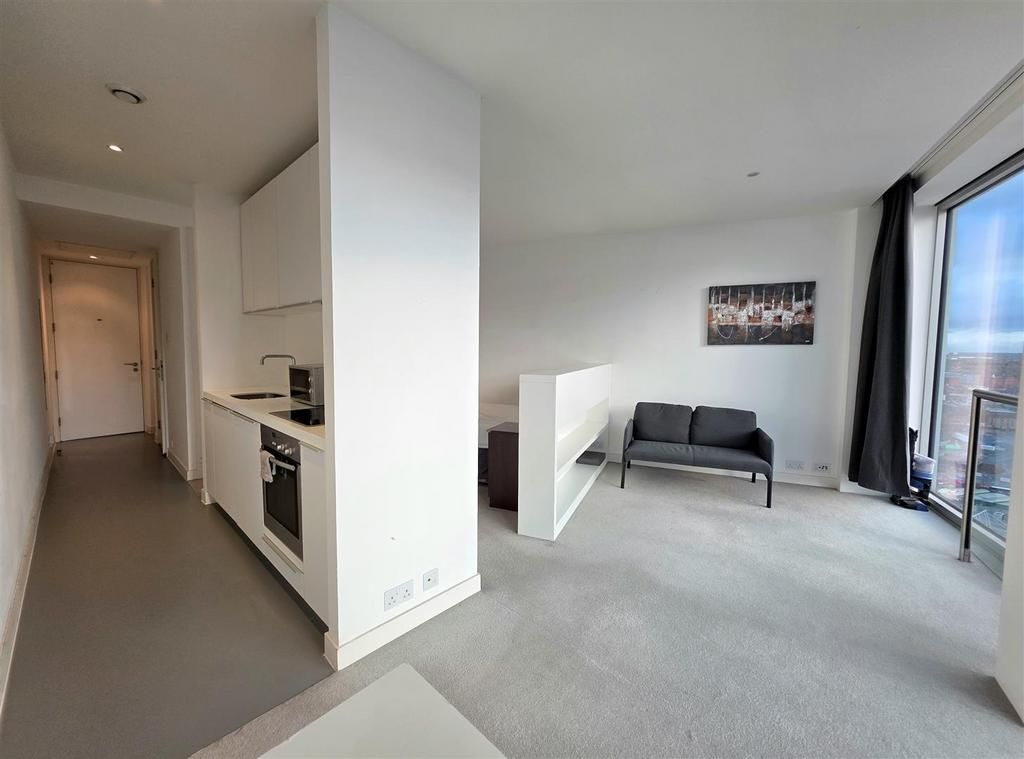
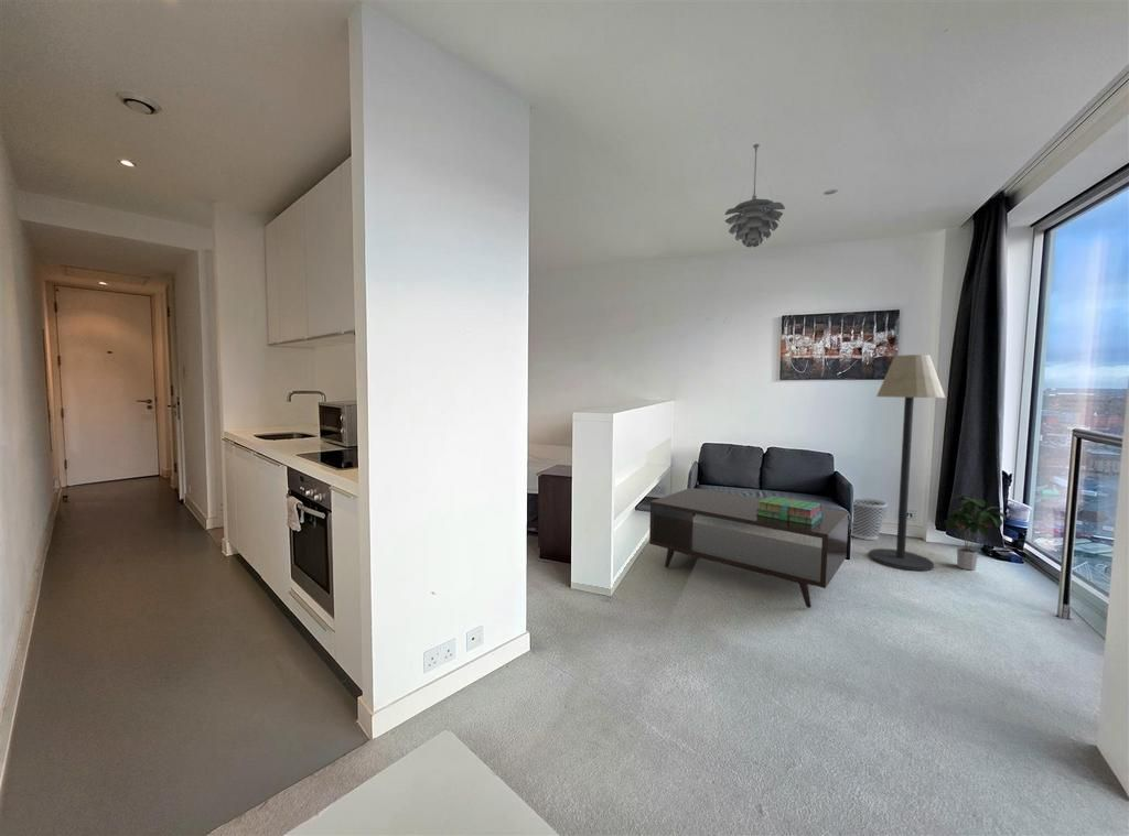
+ pendant light [724,143,786,248]
+ floor lamp [868,354,946,572]
+ stack of books [756,495,822,525]
+ potted plant [943,495,1007,571]
+ coffee table [648,487,849,609]
+ wastebasket [851,496,889,541]
